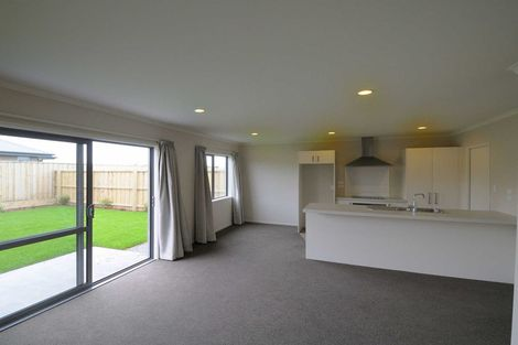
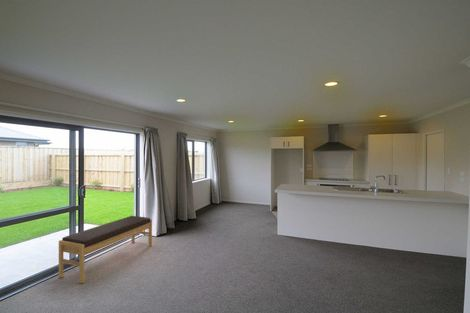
+ bench [58,215,153,284]
